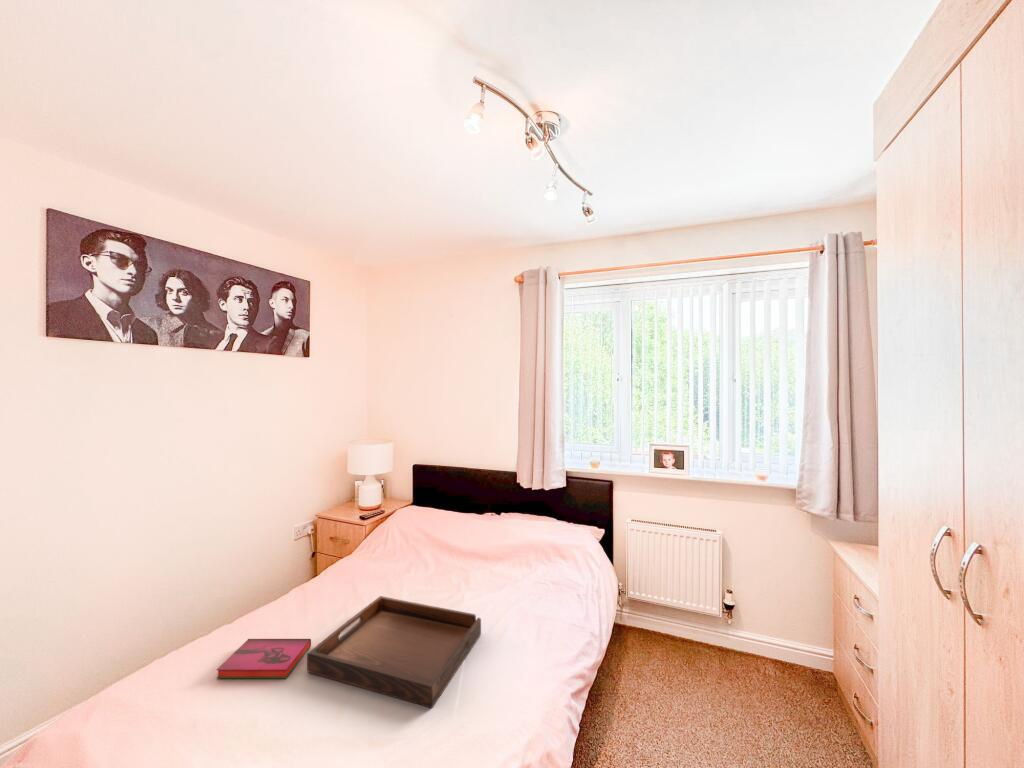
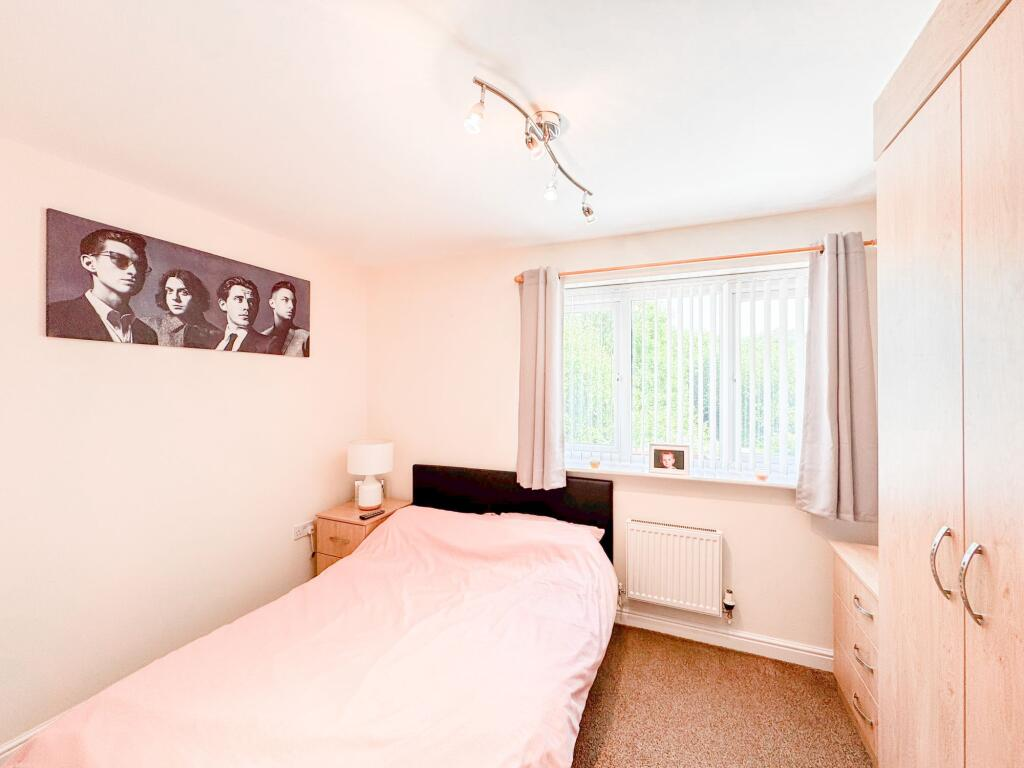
- hardback book [216,638,312,679]
- serving tray [306,595,482,709]
